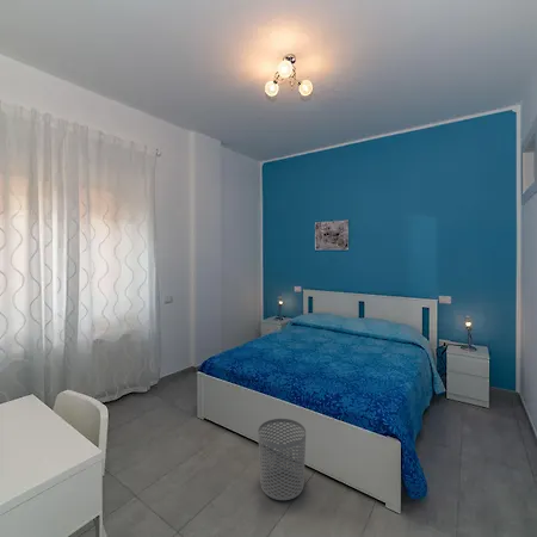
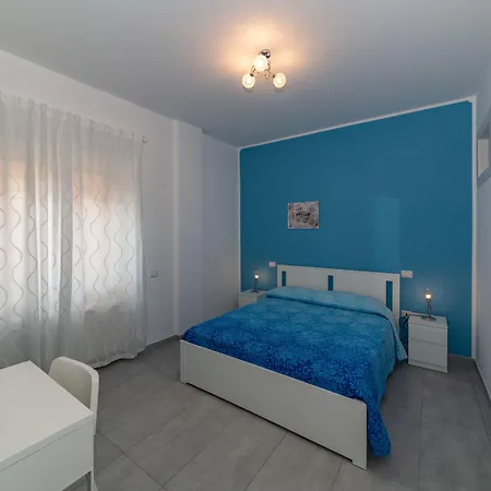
- waste bin [257,418,307,501]
